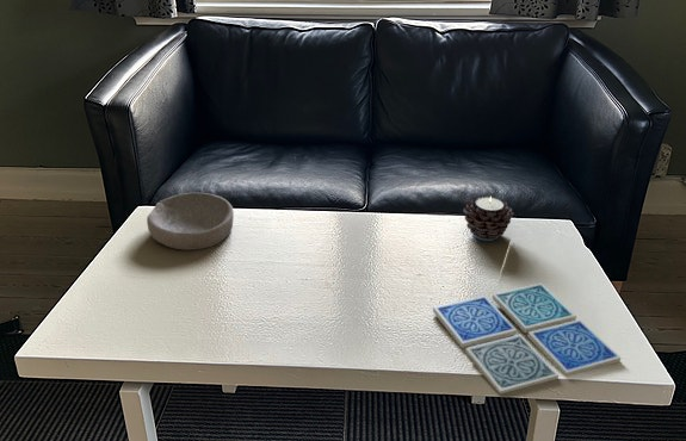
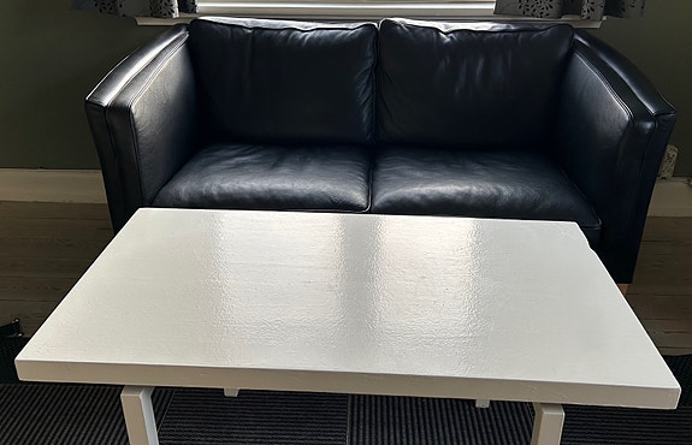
- drink coaster [432,282,623,396]
- bowl [146,192,235,251]
- candle [462,194,514,242]
